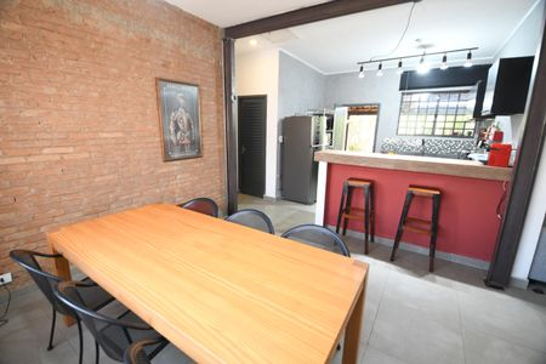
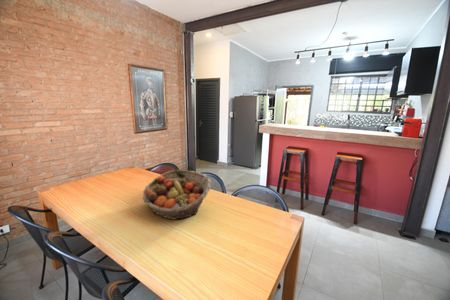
+ fruit basket [141,169,212,221]
